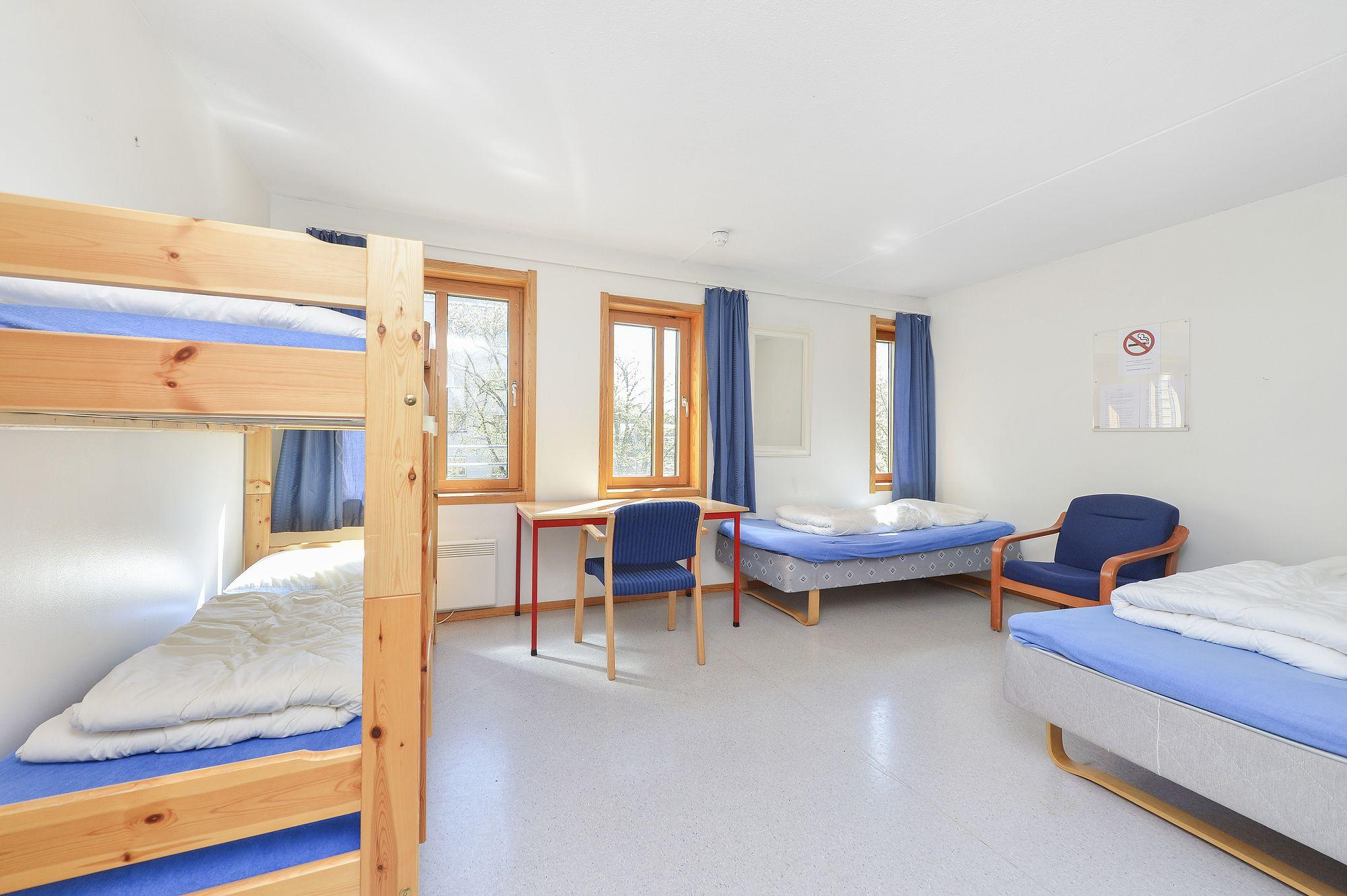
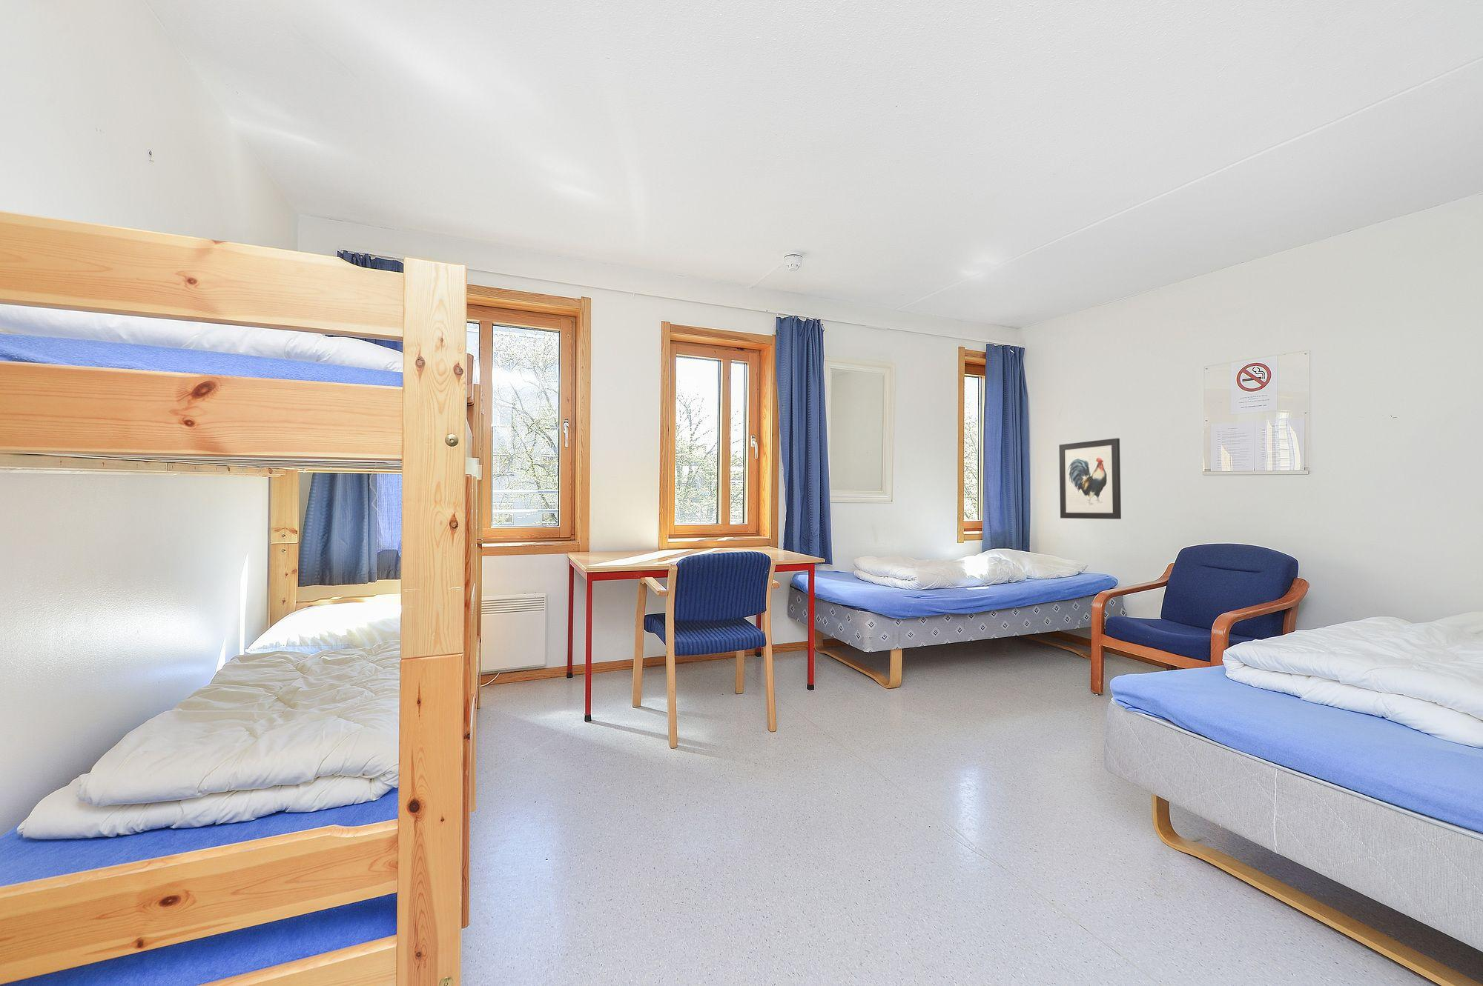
+ wall art [1058,438,1122,521]
